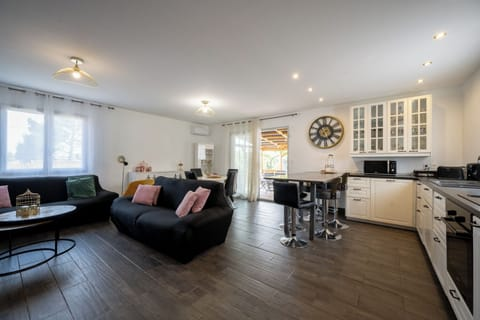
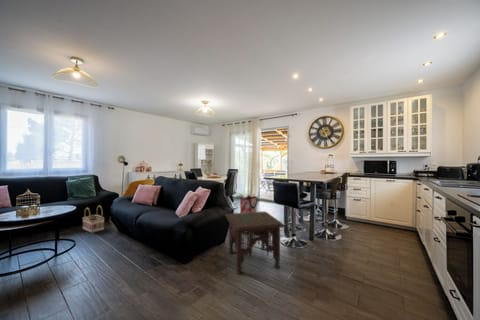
+ bag [239,194,258,233]
+ basket [82,204,105,234]
+ side table [224,210,287,275]
